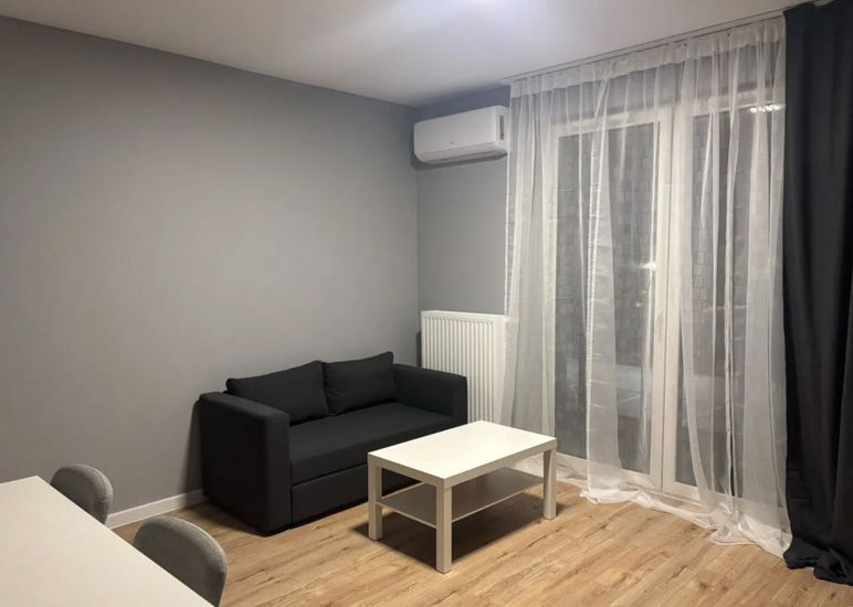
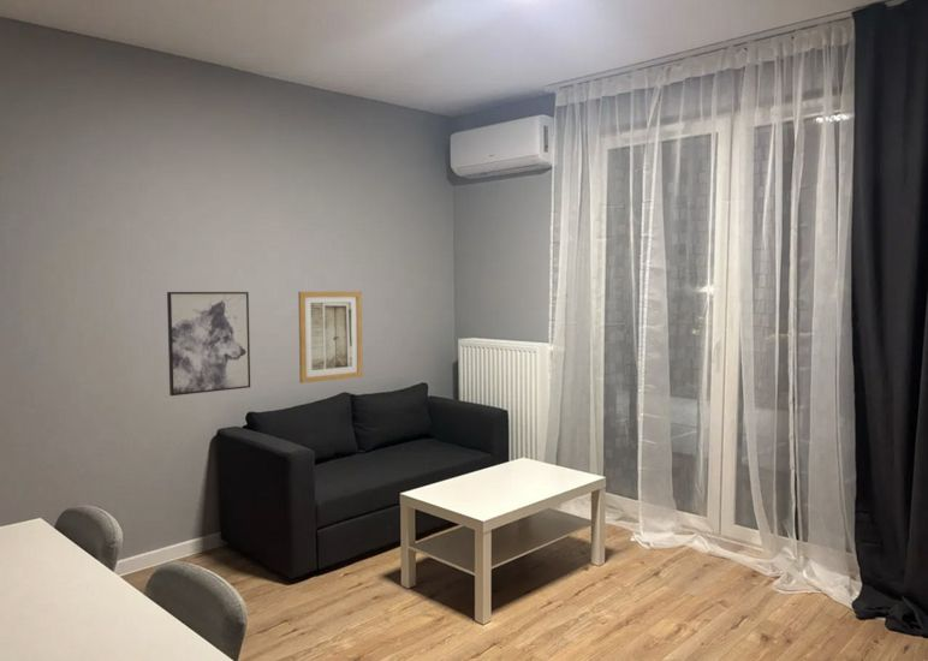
+ wall art [166,291,251,397]
+ wall art [297,291,363,385]
